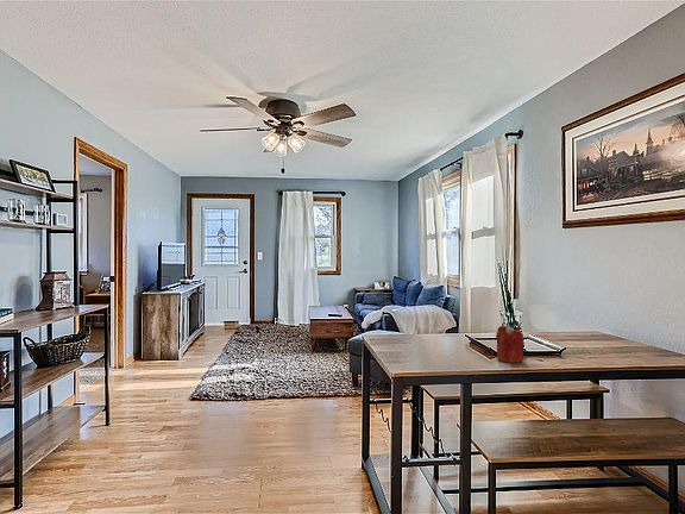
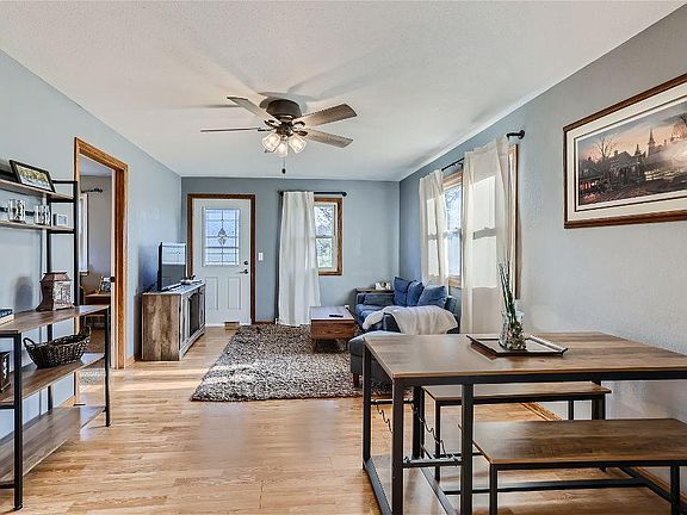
- candle [495,324,524,364]
